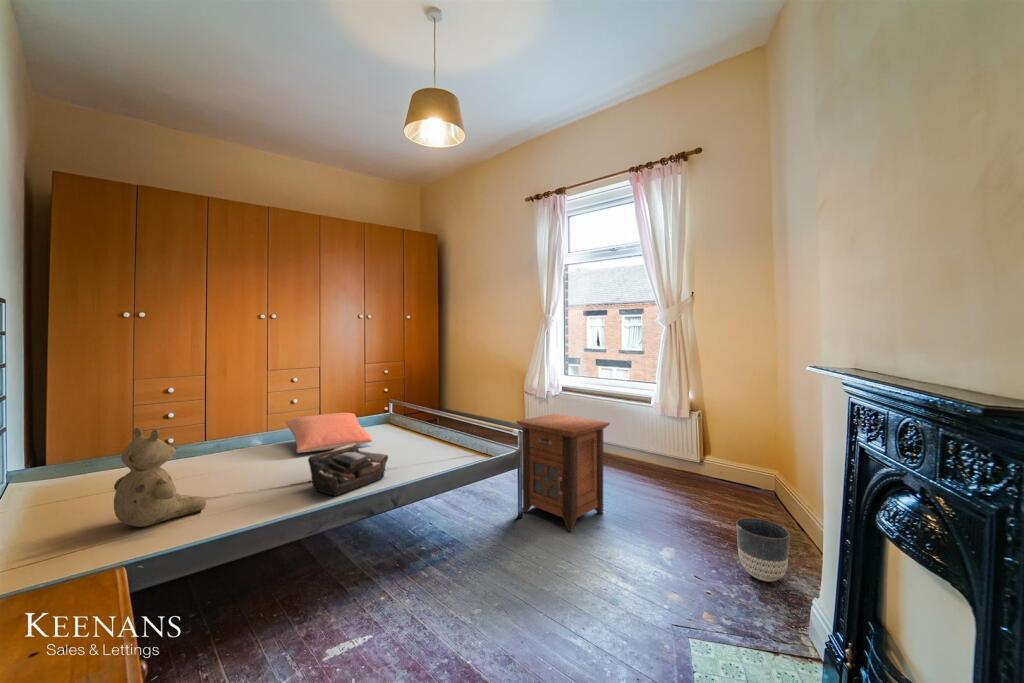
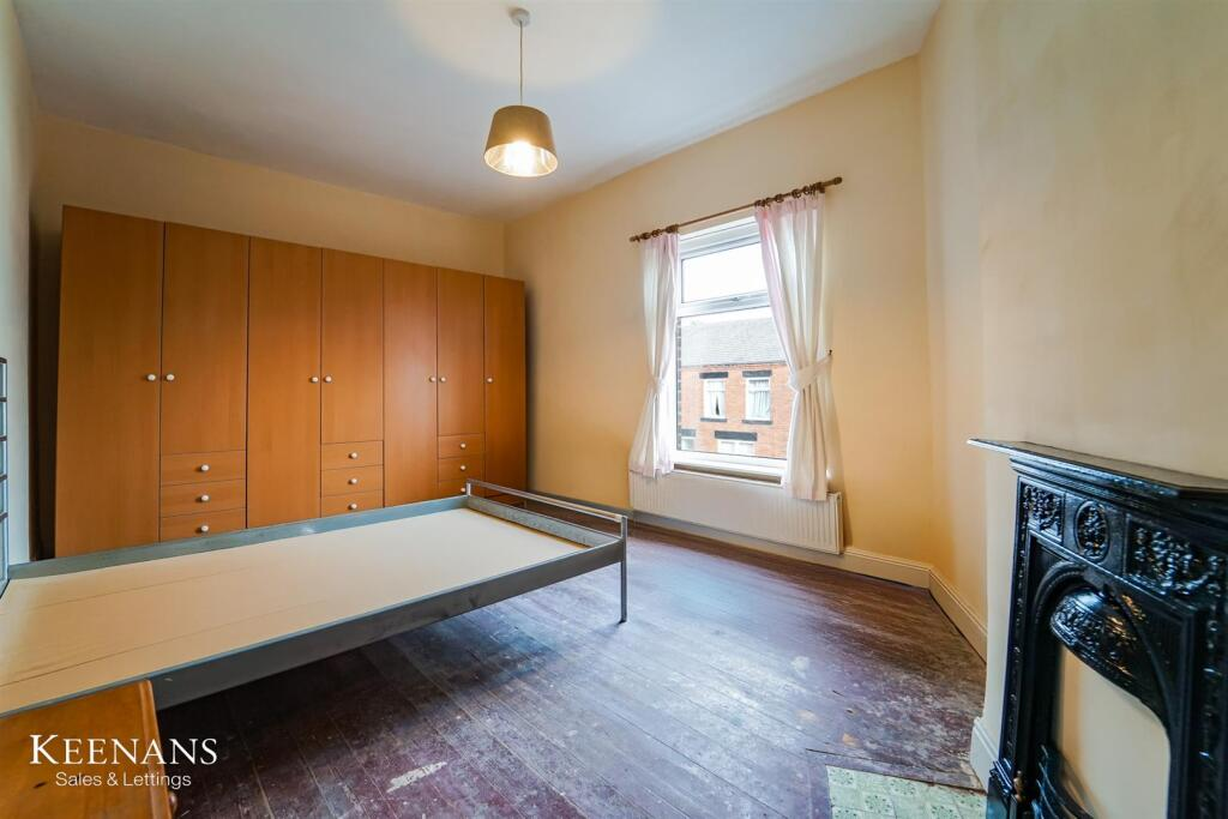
- teddy bear [113,427,207,528]
- nightstand [515,413,611,532]
- pillow [285,412,373,454]
- tote bag [307,444,389,497]
- planter [735,517,791,583]
